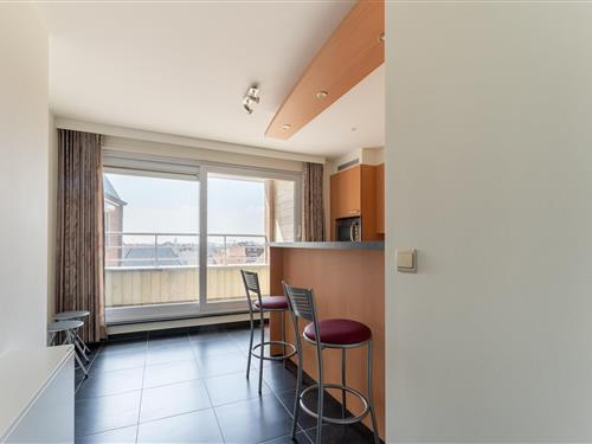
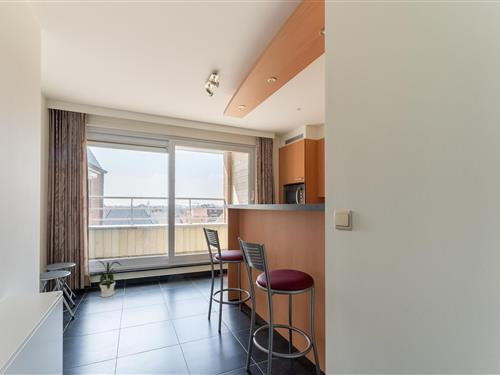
+ house plant [89,260,123,298]
